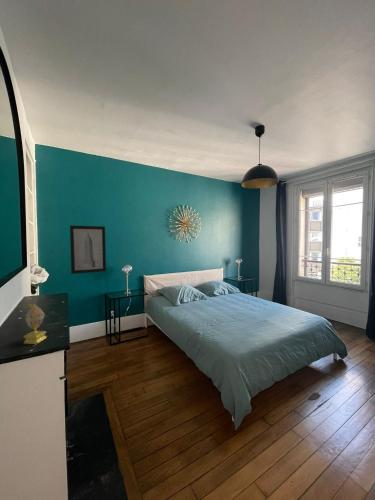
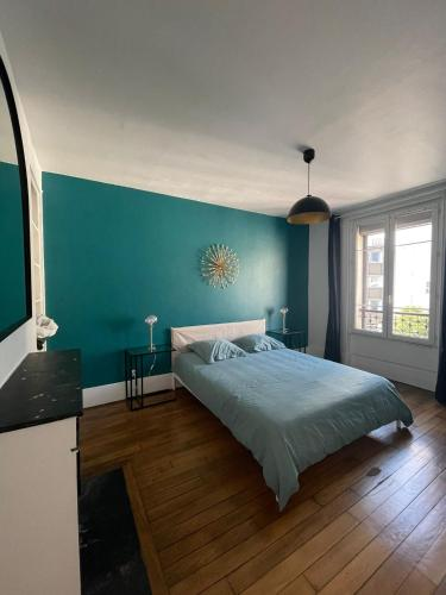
- decorative egg [23,302,48,345]
- wall art [69,225,107,275]
